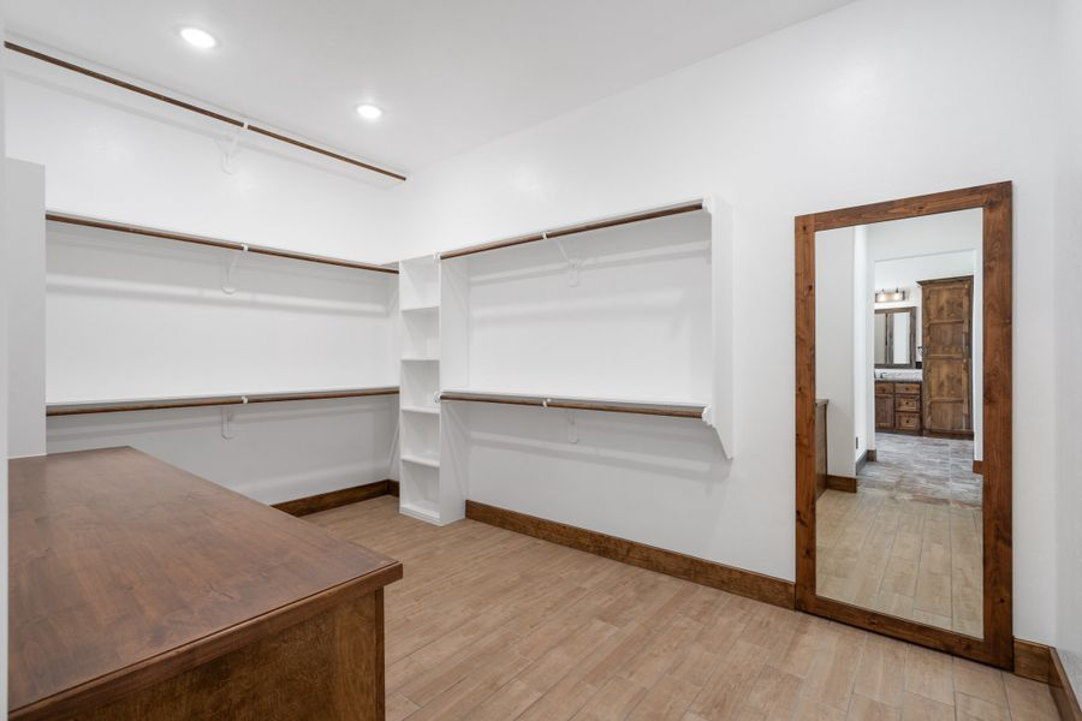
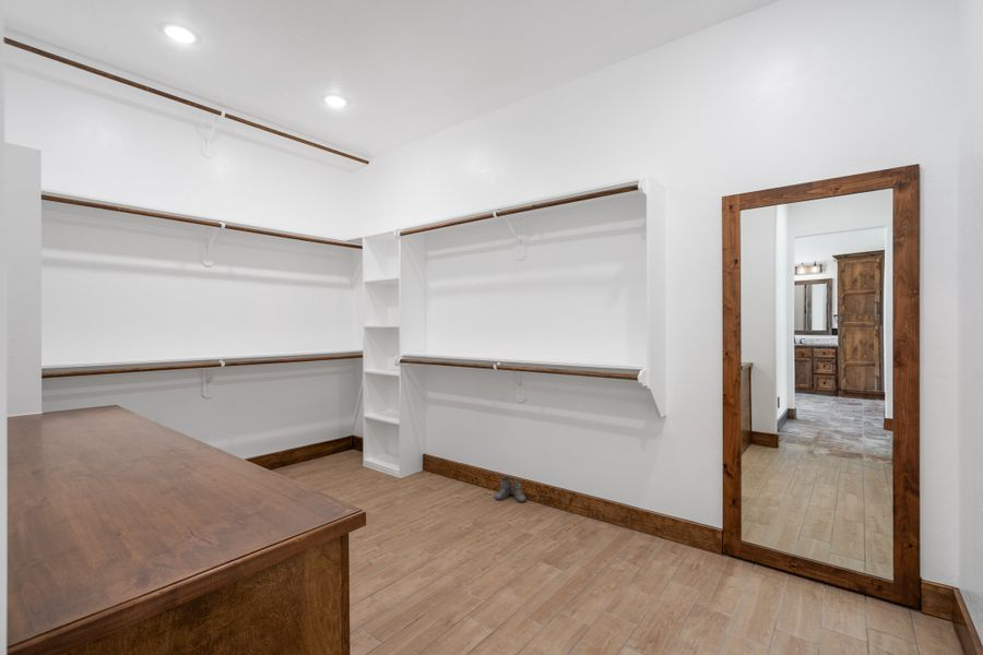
+ boots [494,476,528,503]
